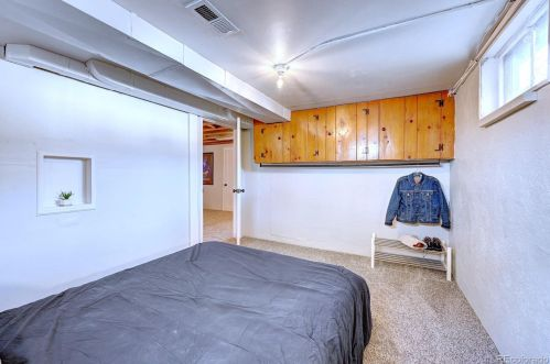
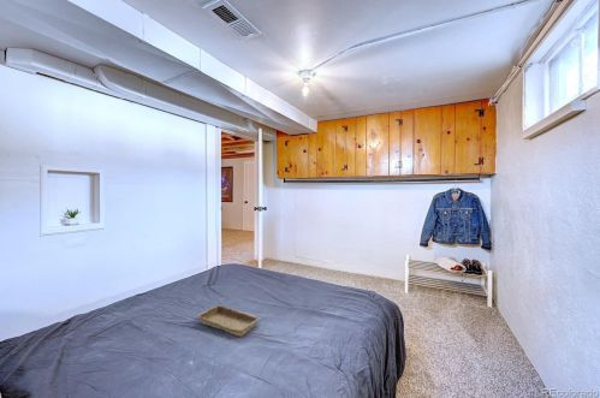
+ tray [196,303,262,338]
